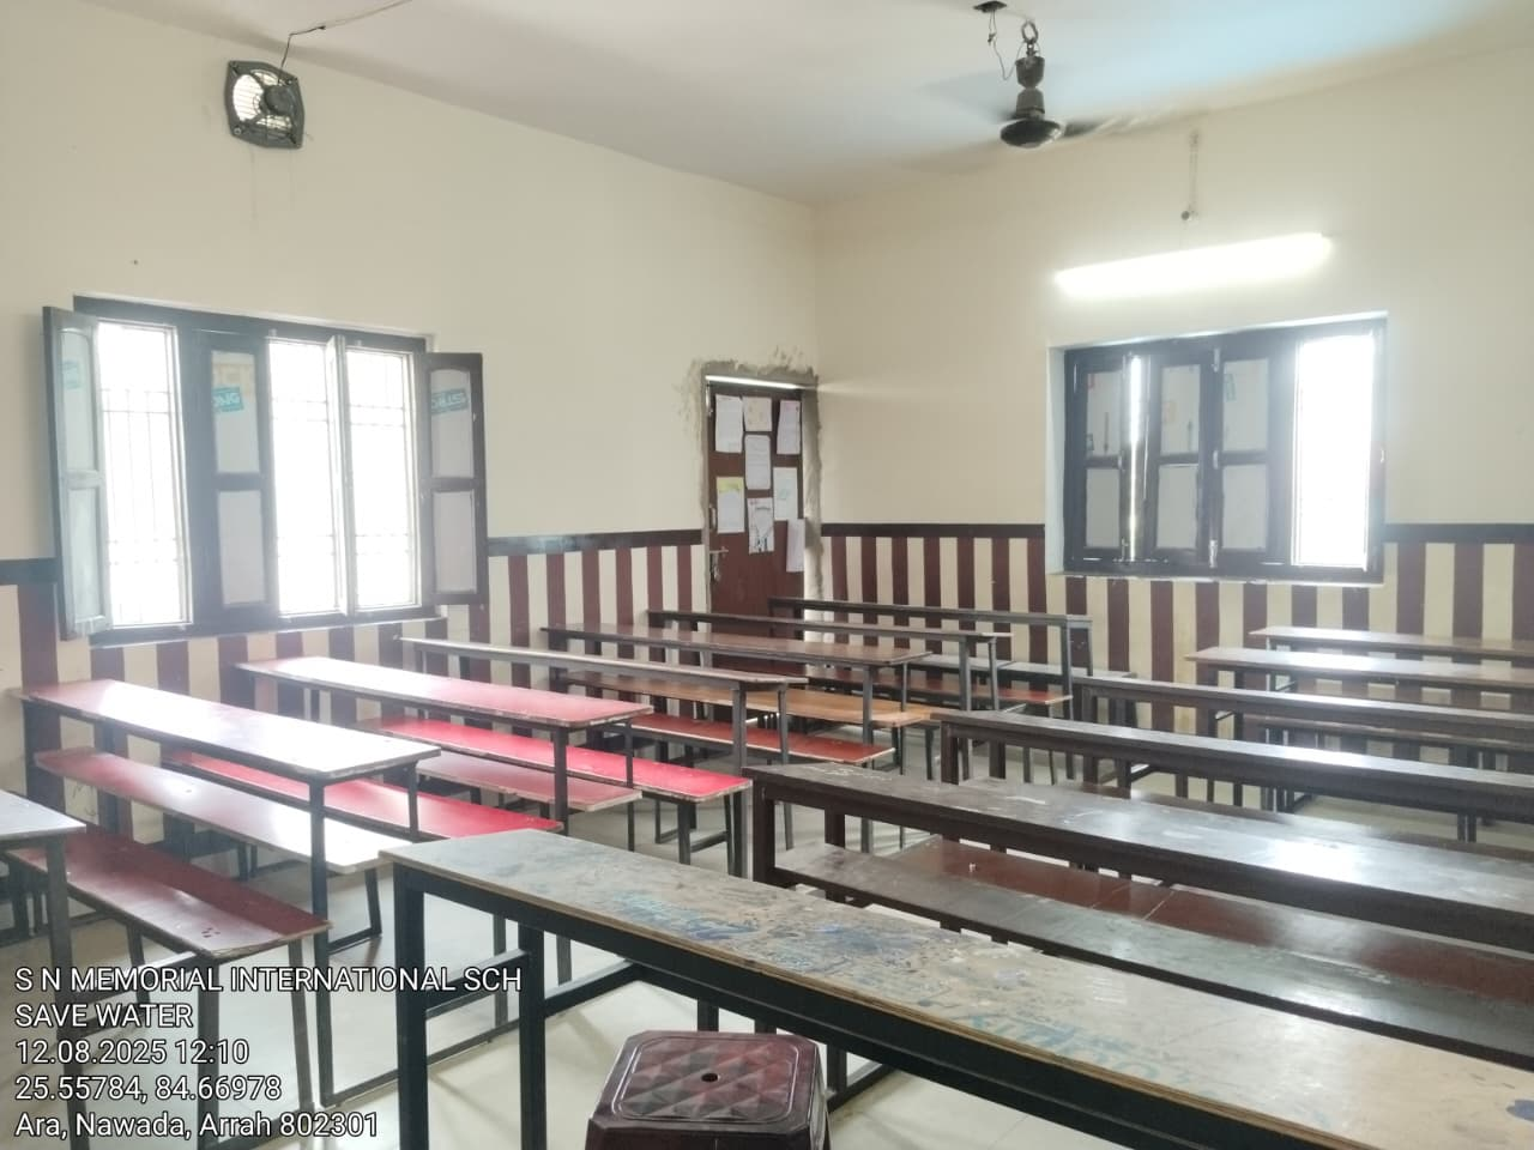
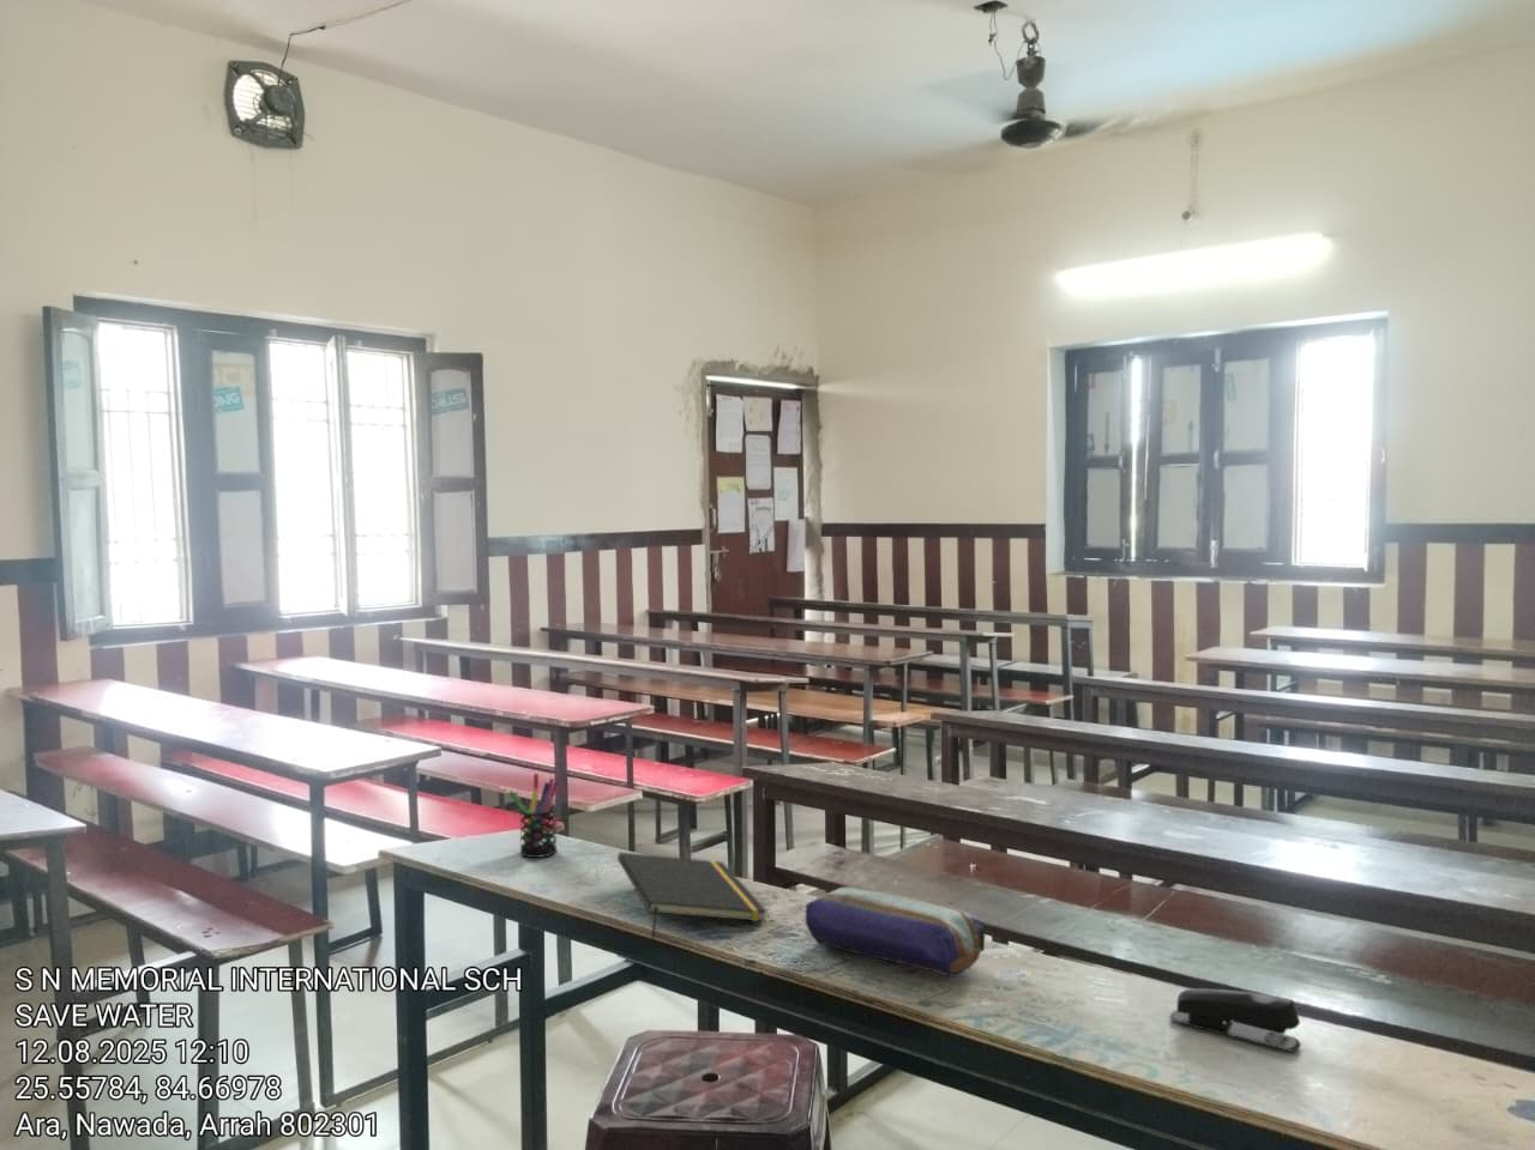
+ pen holder [508,773,558,859]
+ stapler [1169,987,1303,1053]
+ notepad [616,850,769,939]
+ pencil case [805,885,986,978]
